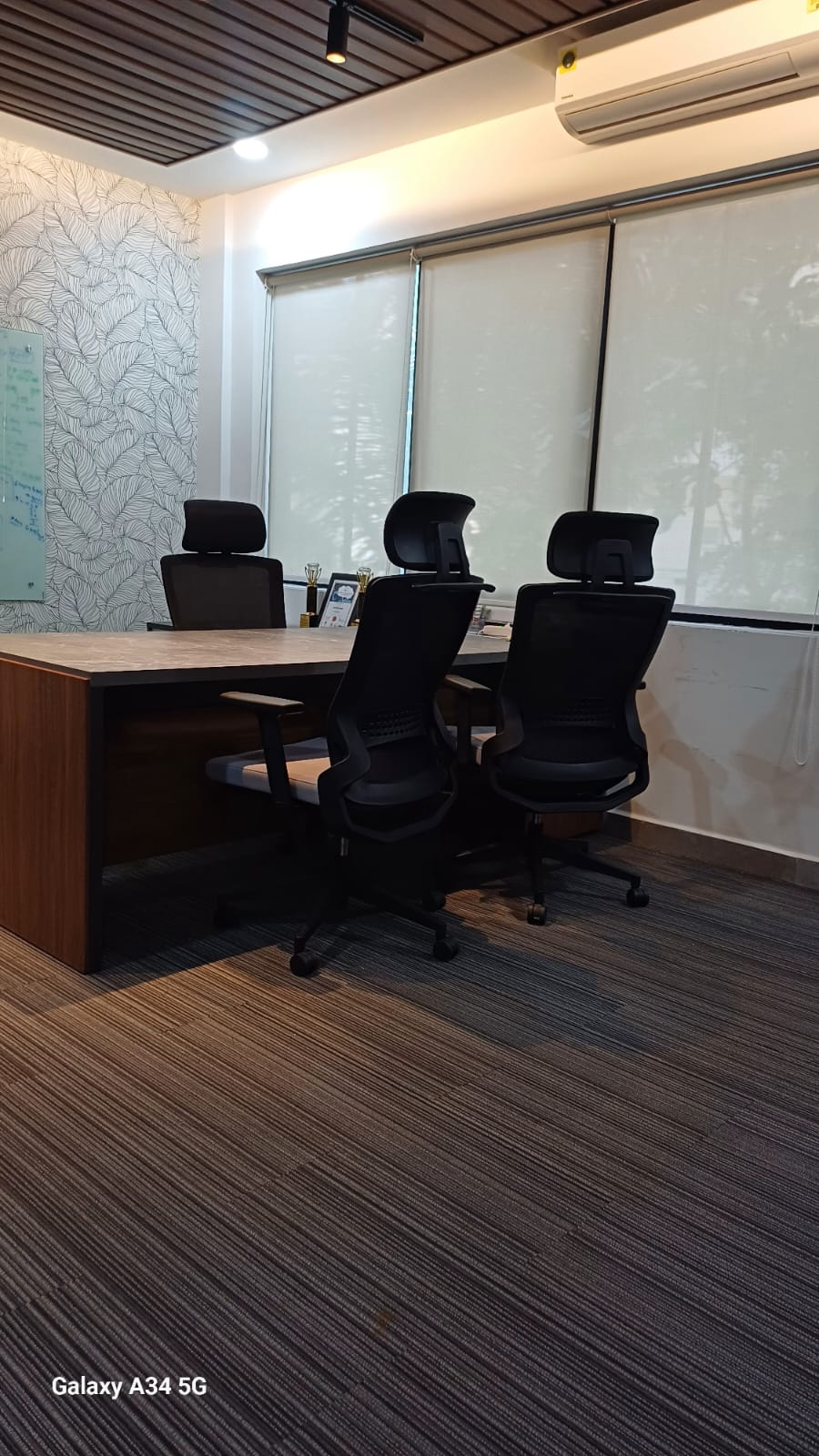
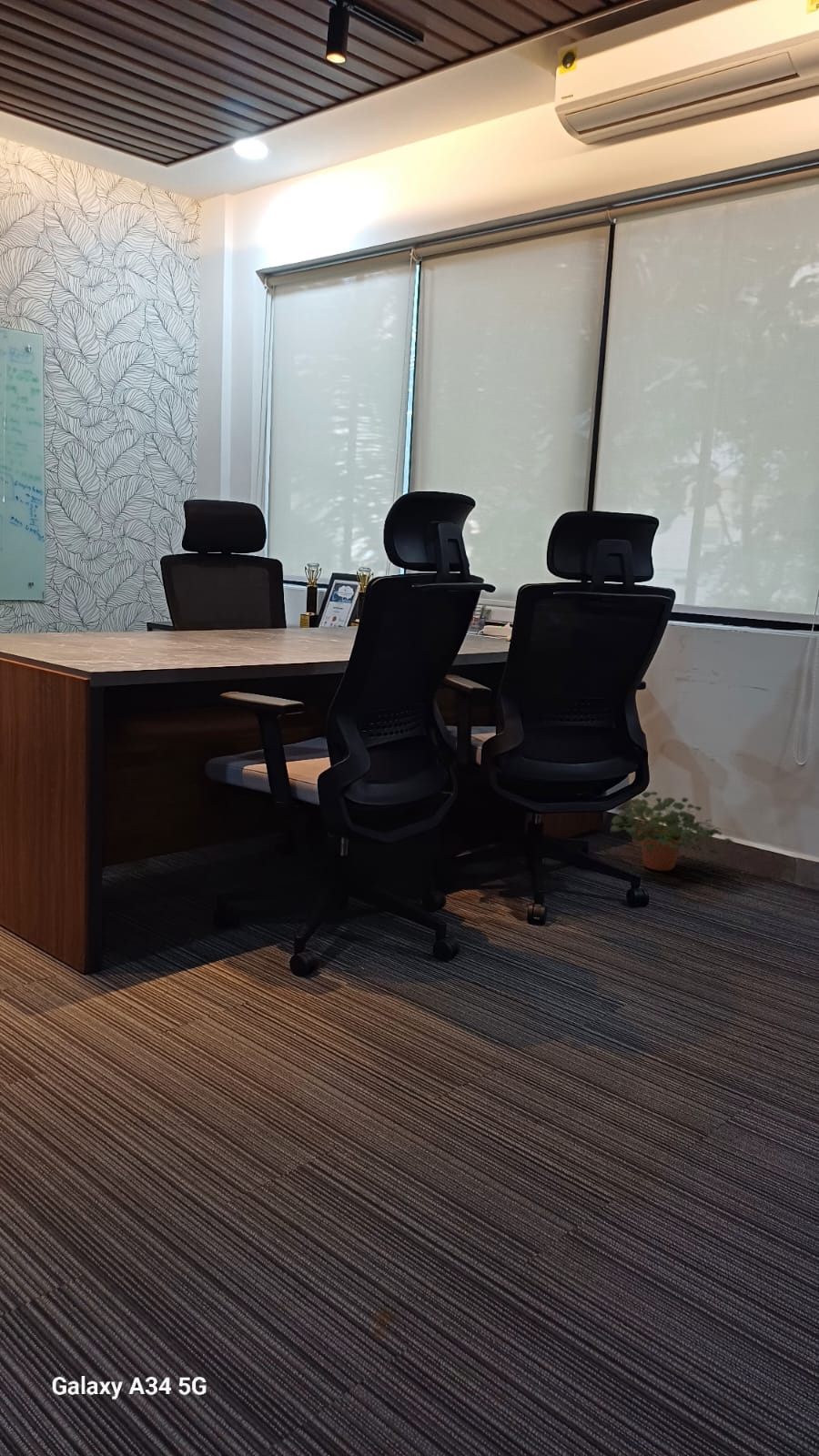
+ potted plant [610,791,735,872]
